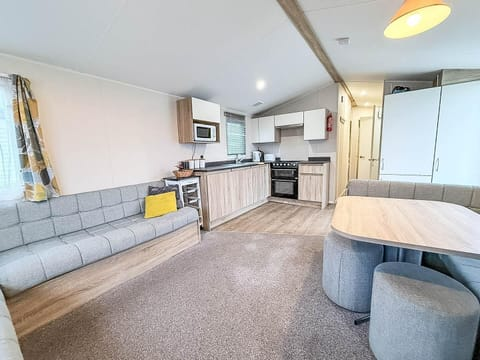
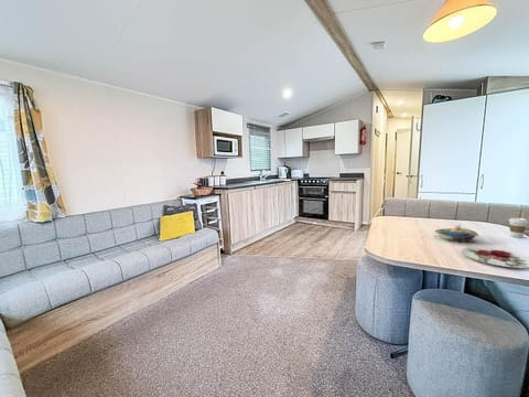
+ plate [461,246,529,269]
+ coffee cup [507,217,529,239]
+ decorative bowl [434,224,479,244]
